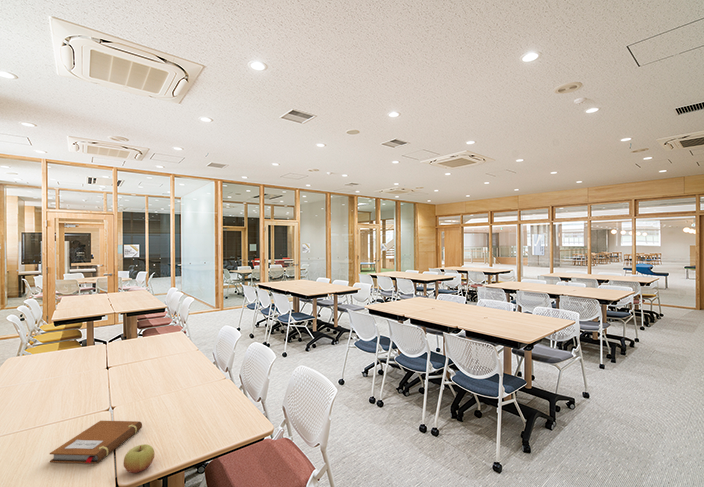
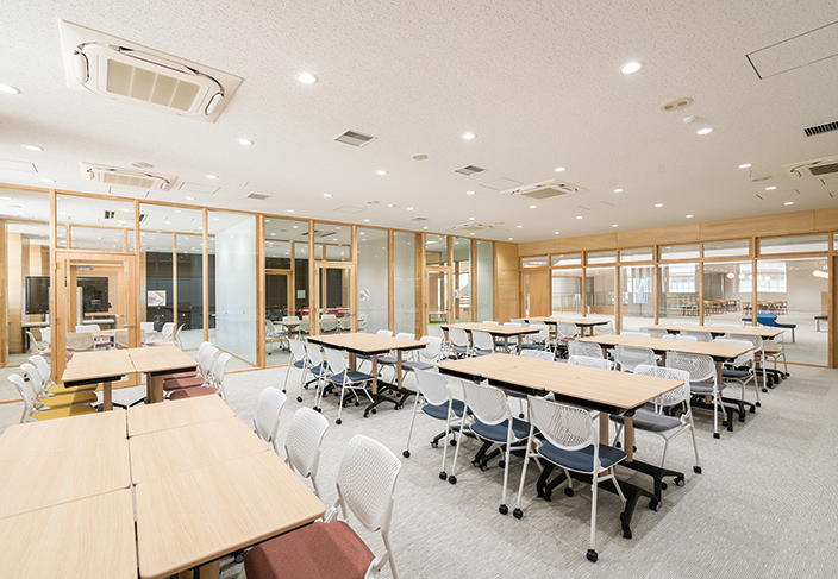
- apple [122,443,156,474]
- notebook [49,420,143,464]
